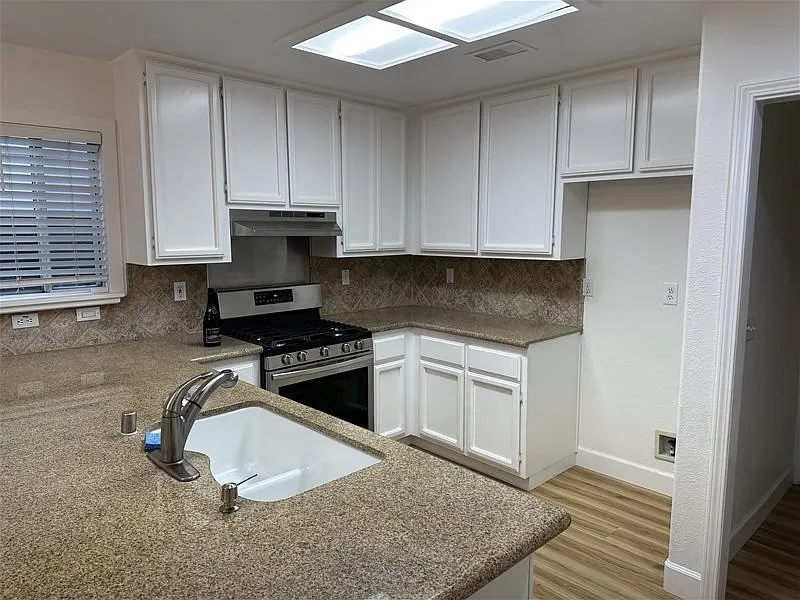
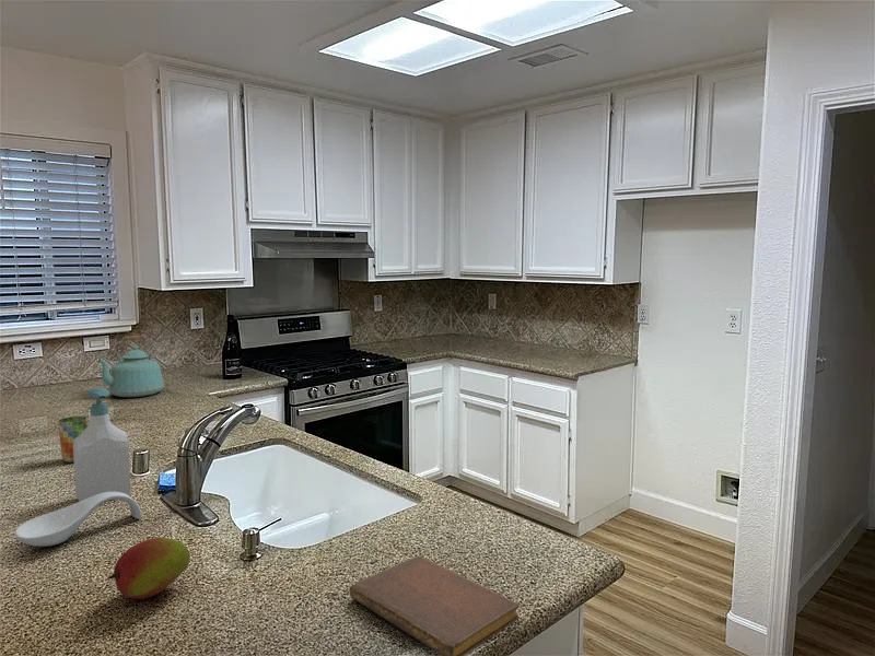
+ kettle [96,333,165,398]
+ spoon rest [14,492,143,548]
+ cup [57,415,89,464]
+ notebook [349,555,520,656]
+ fruit [108,537,191,600]
+ soap bottle [73,386,132,502]
